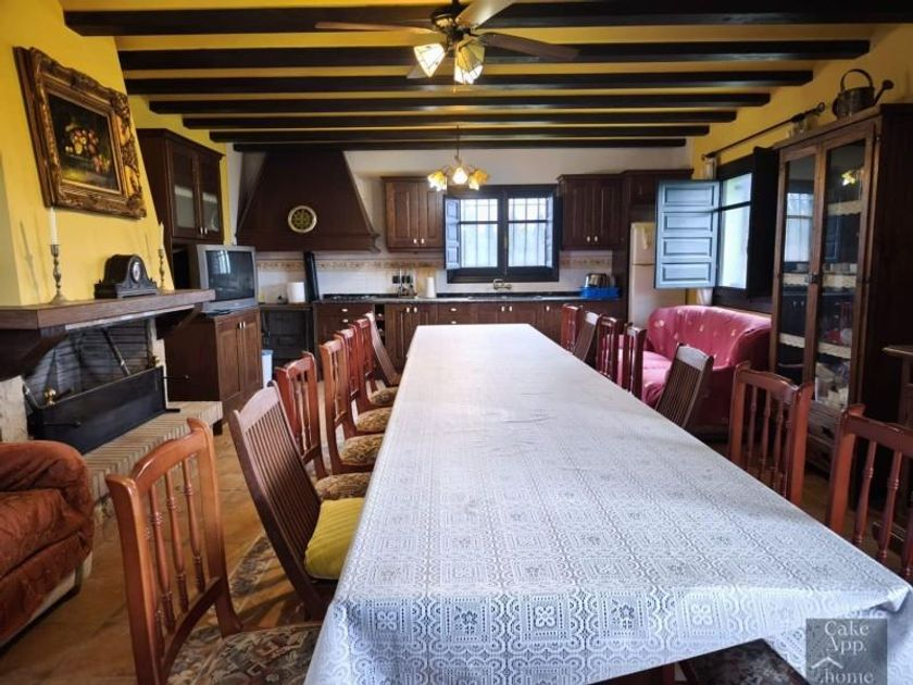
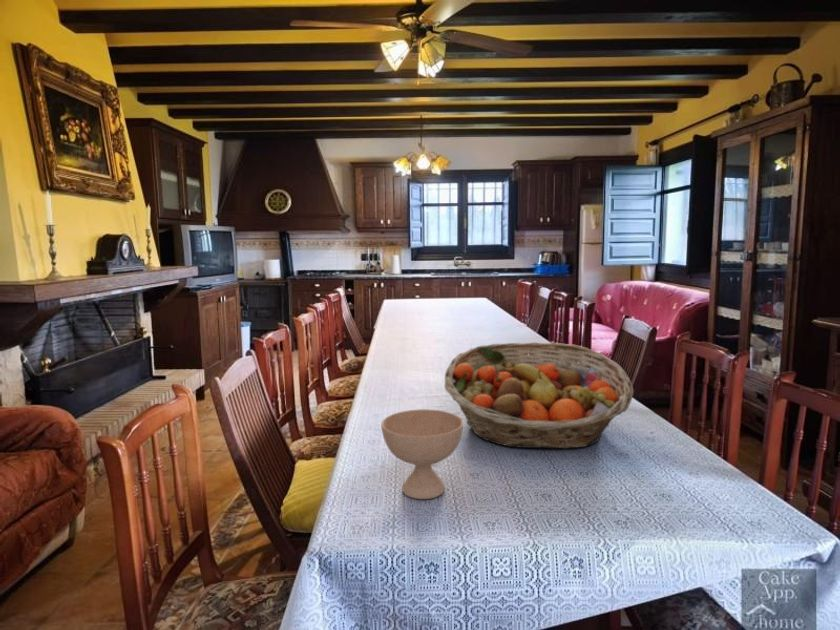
+ bowl [380,408,464,500]
+ fruit basket [443,341,635,450]
